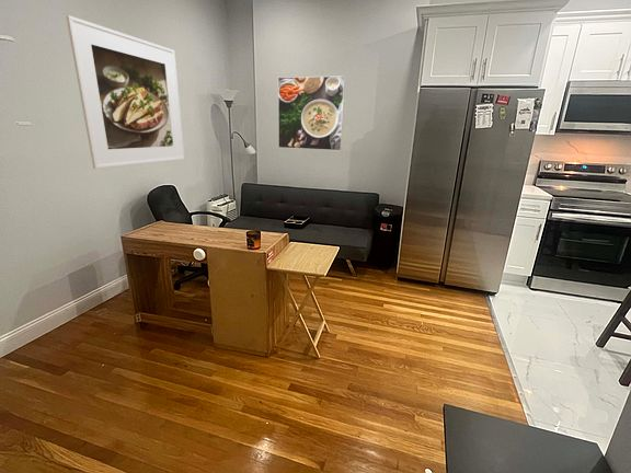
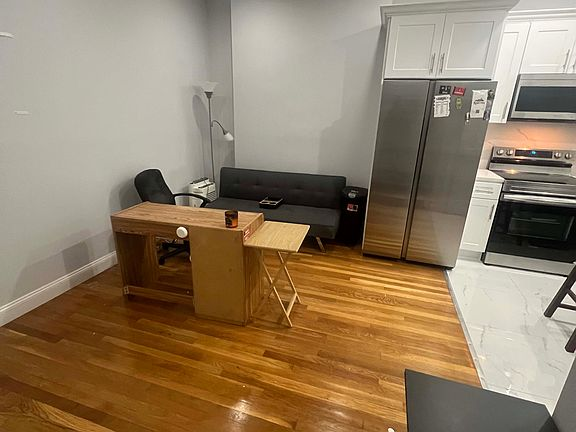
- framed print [65,14,185,170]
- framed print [277,76,346,151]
